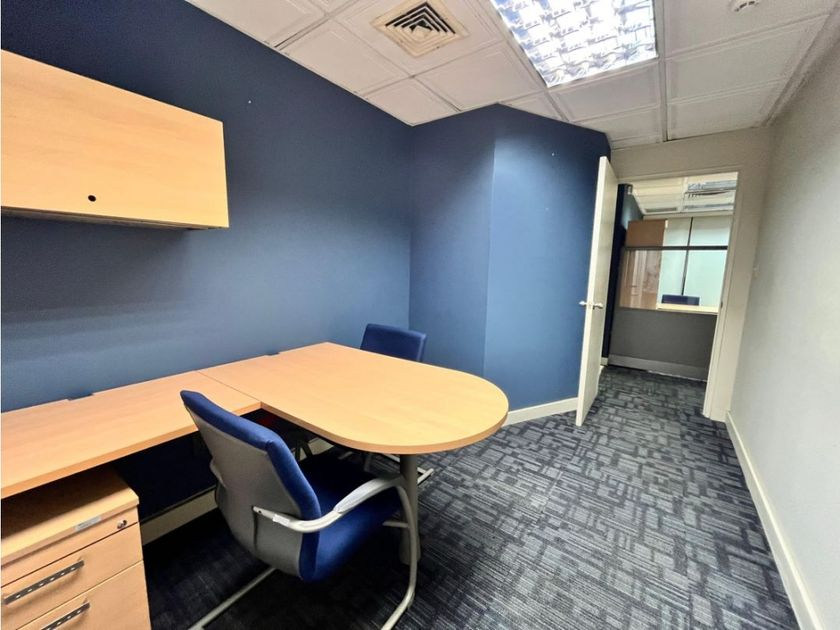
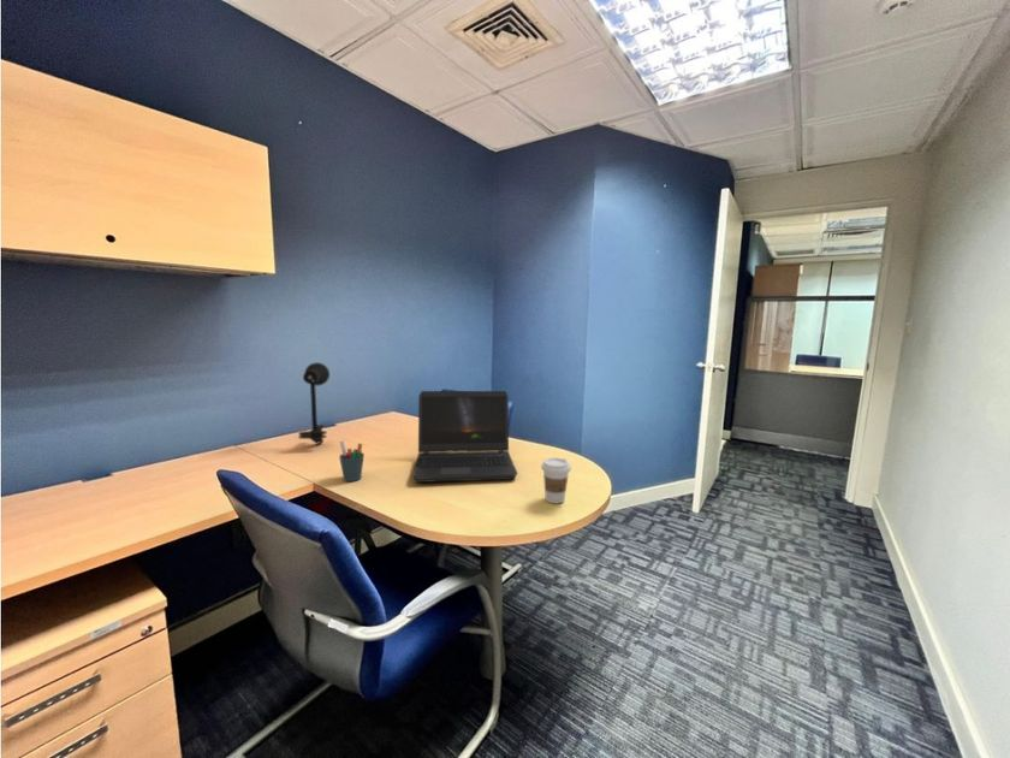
+ coffee cup [540,456,572,504]
+ pen holder [338,439,366,482]
+ laptop computer [411,390,518,484]
+ desk lamp [297,361,331,444]
